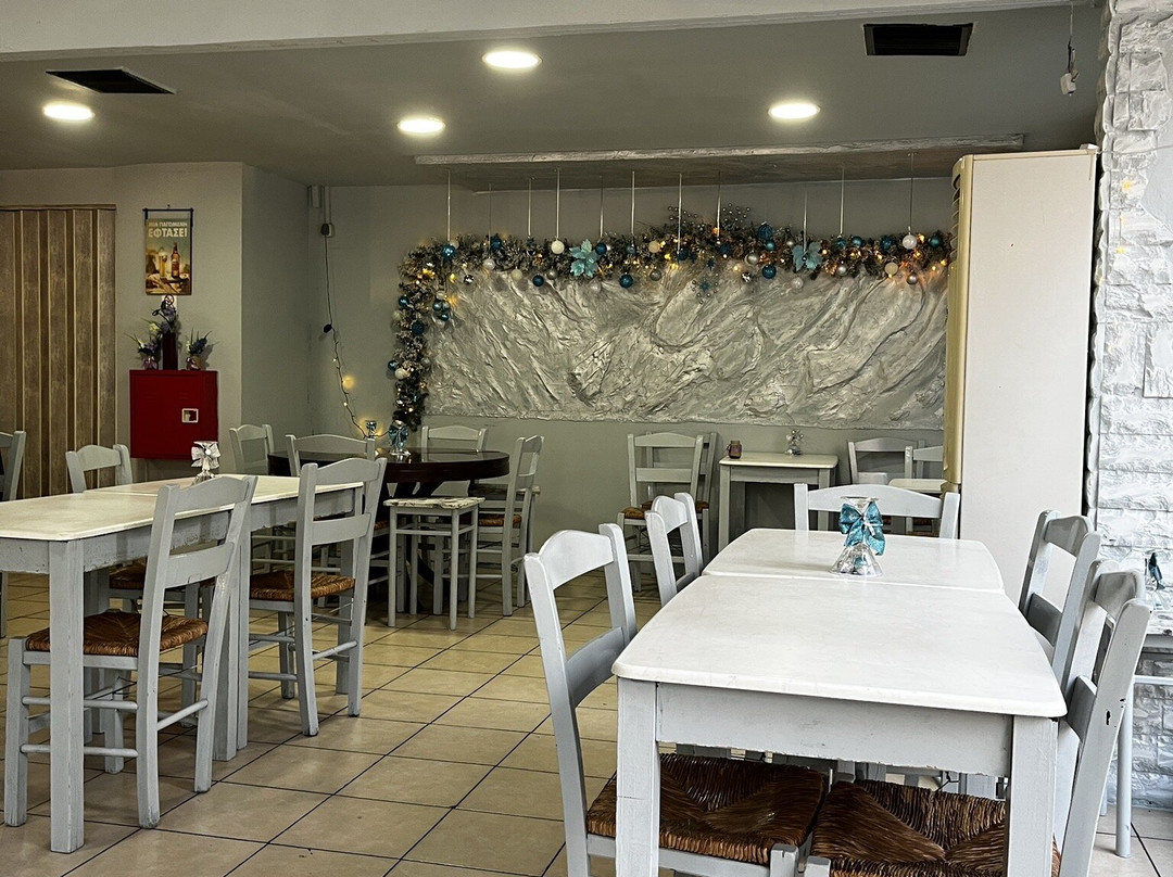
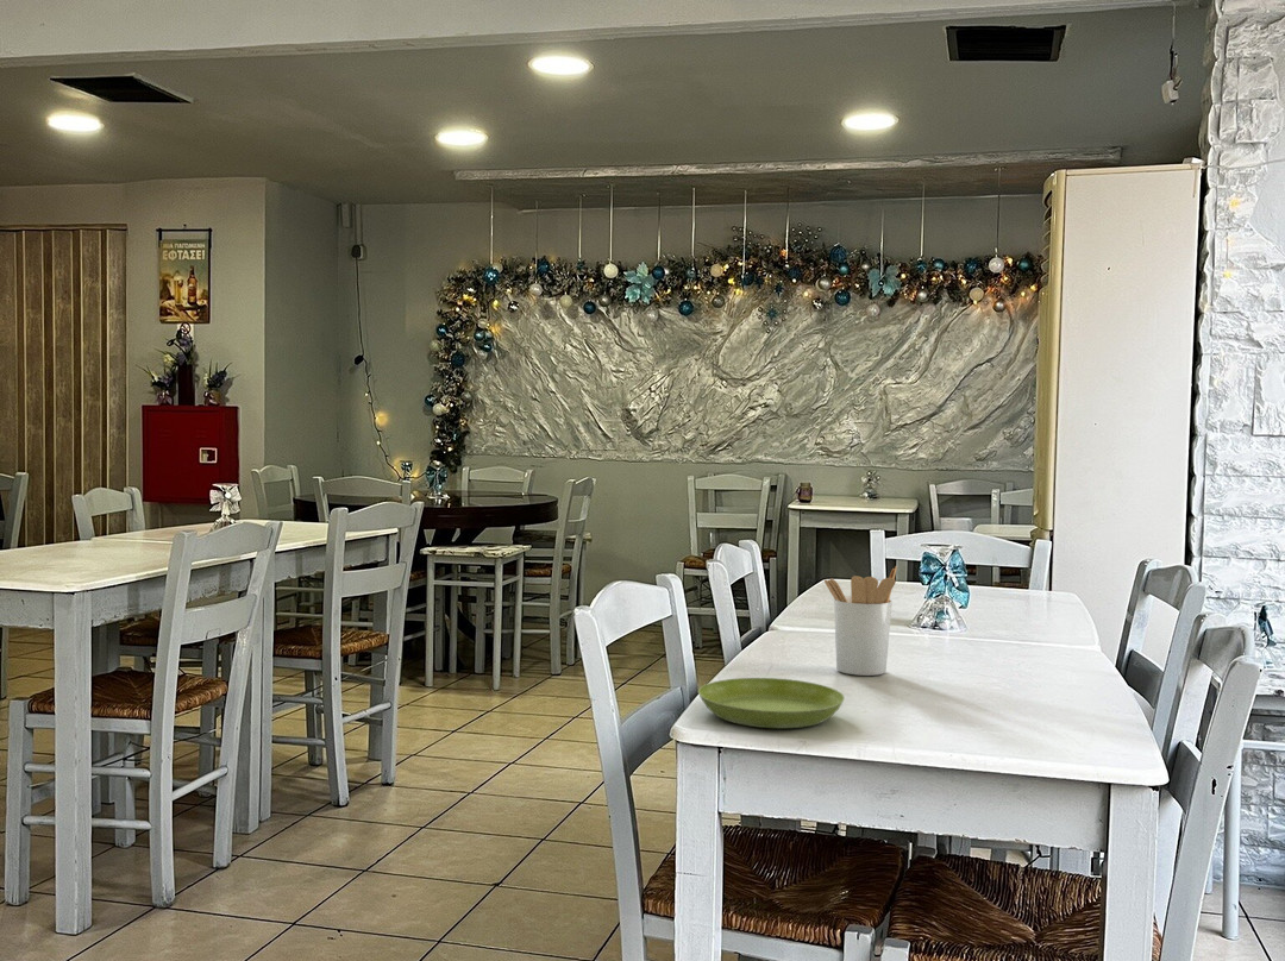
+ utensil holder [823,565,898,677]
+ saucer [697,677,846,729]
